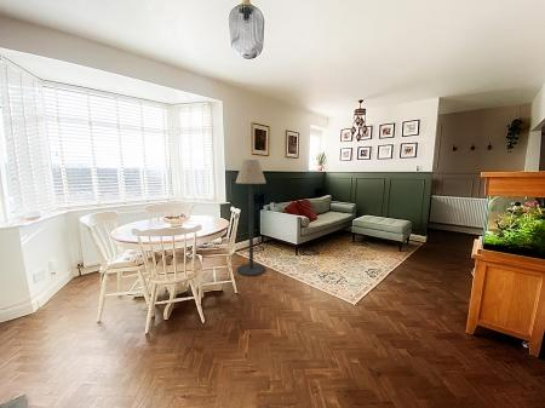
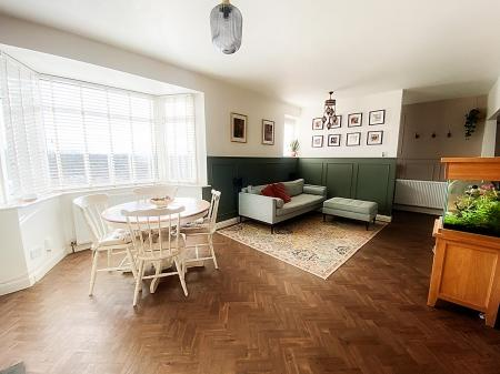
- floor lamp [235,159,266,277]
